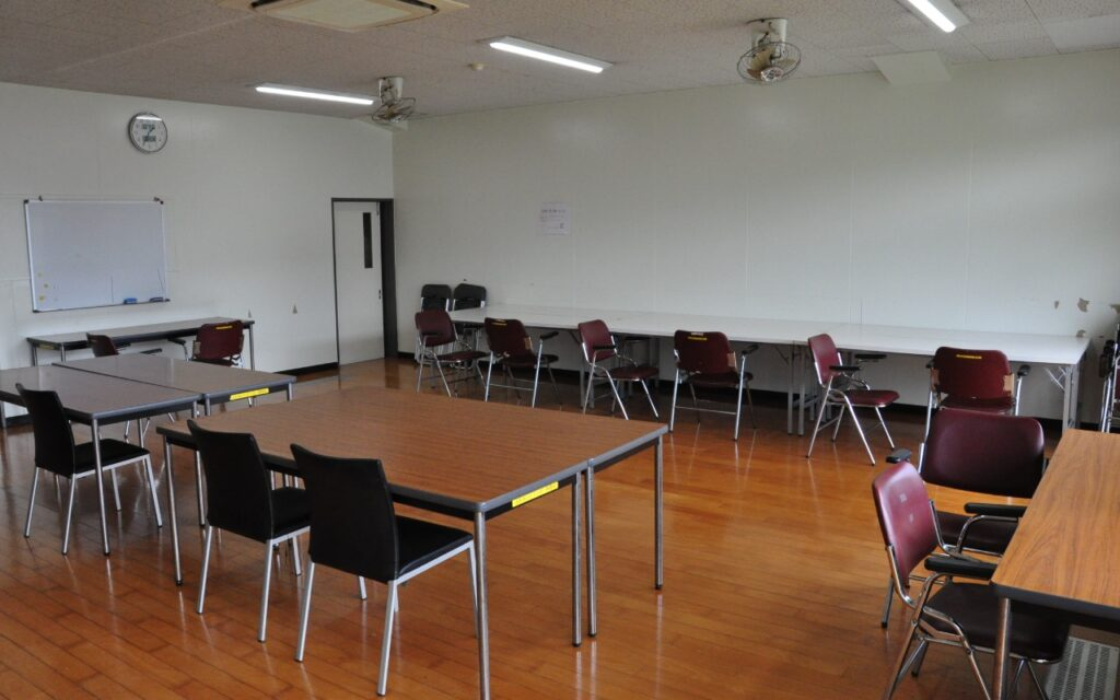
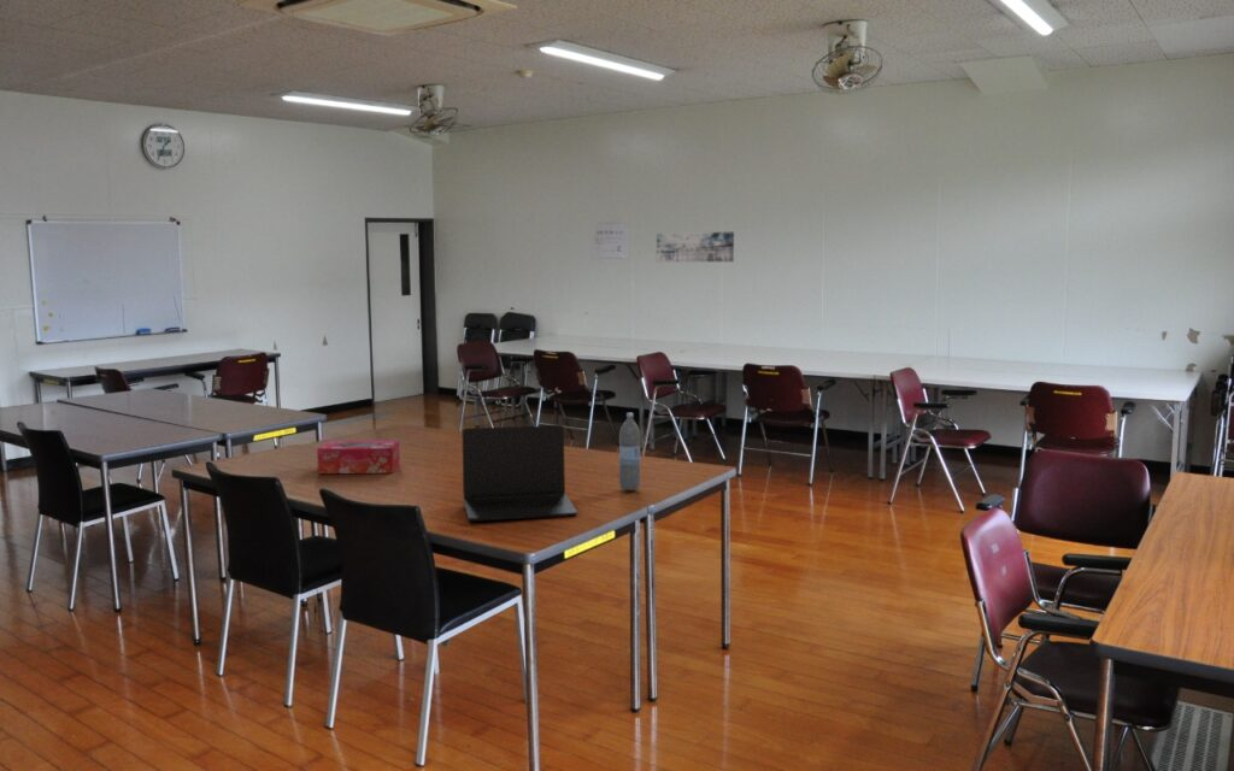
+ water bottle [618,412,641,492]
+ wall art [656,231,735,263]
+ laptop [462,424,578,523]
+ tissue box [316,440,401,475]
